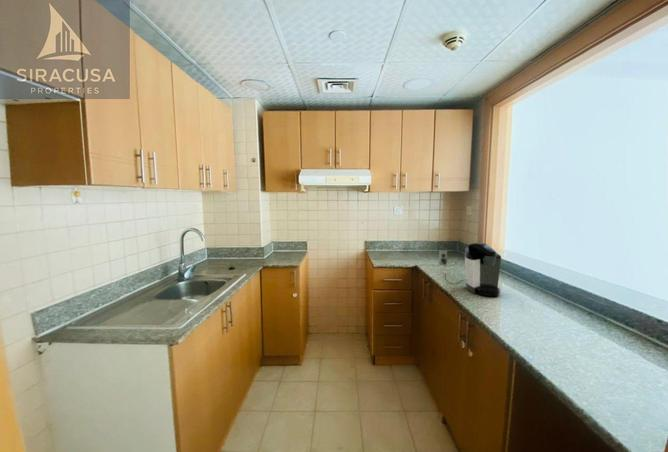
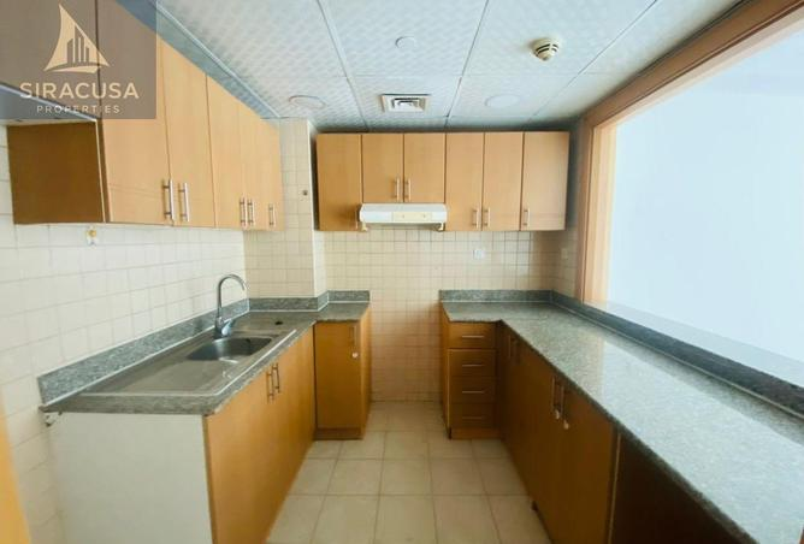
- coffee maker [438,242,502,297]
